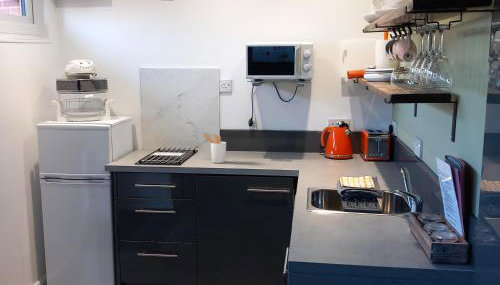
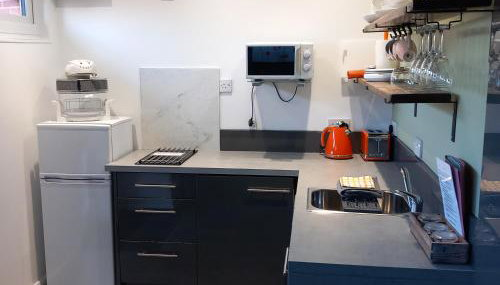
- utensil holder [201,133,227,164]
